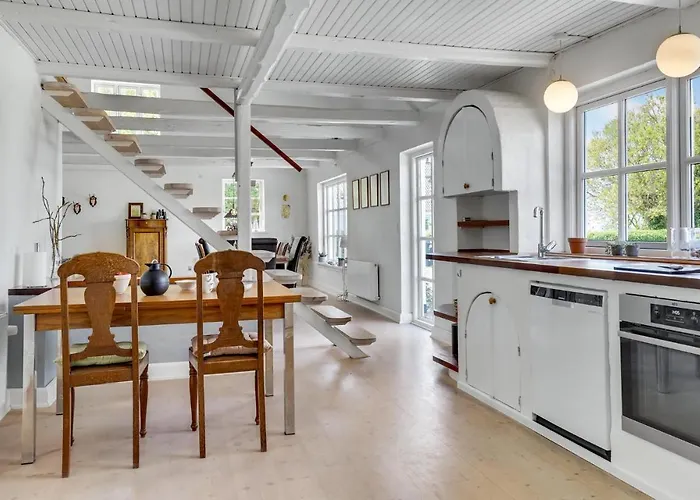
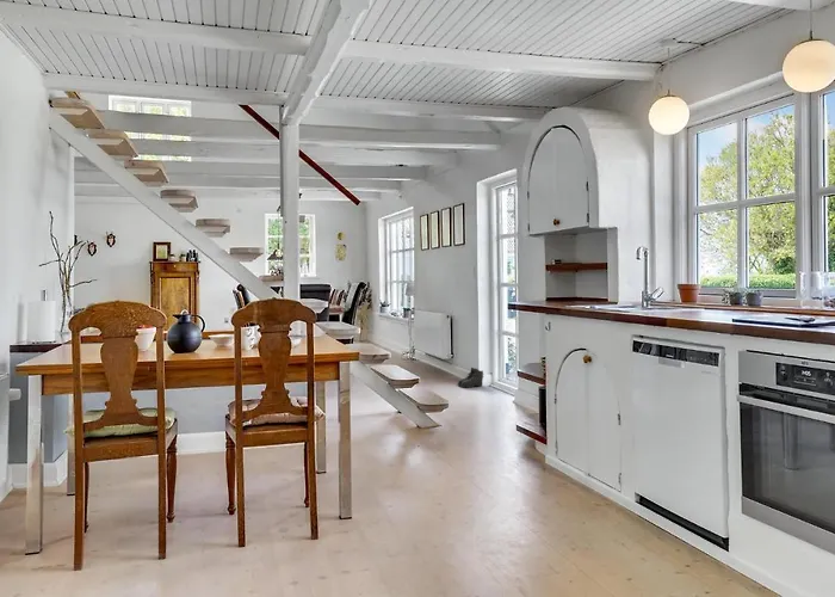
+ boots [457,367,484,388]
